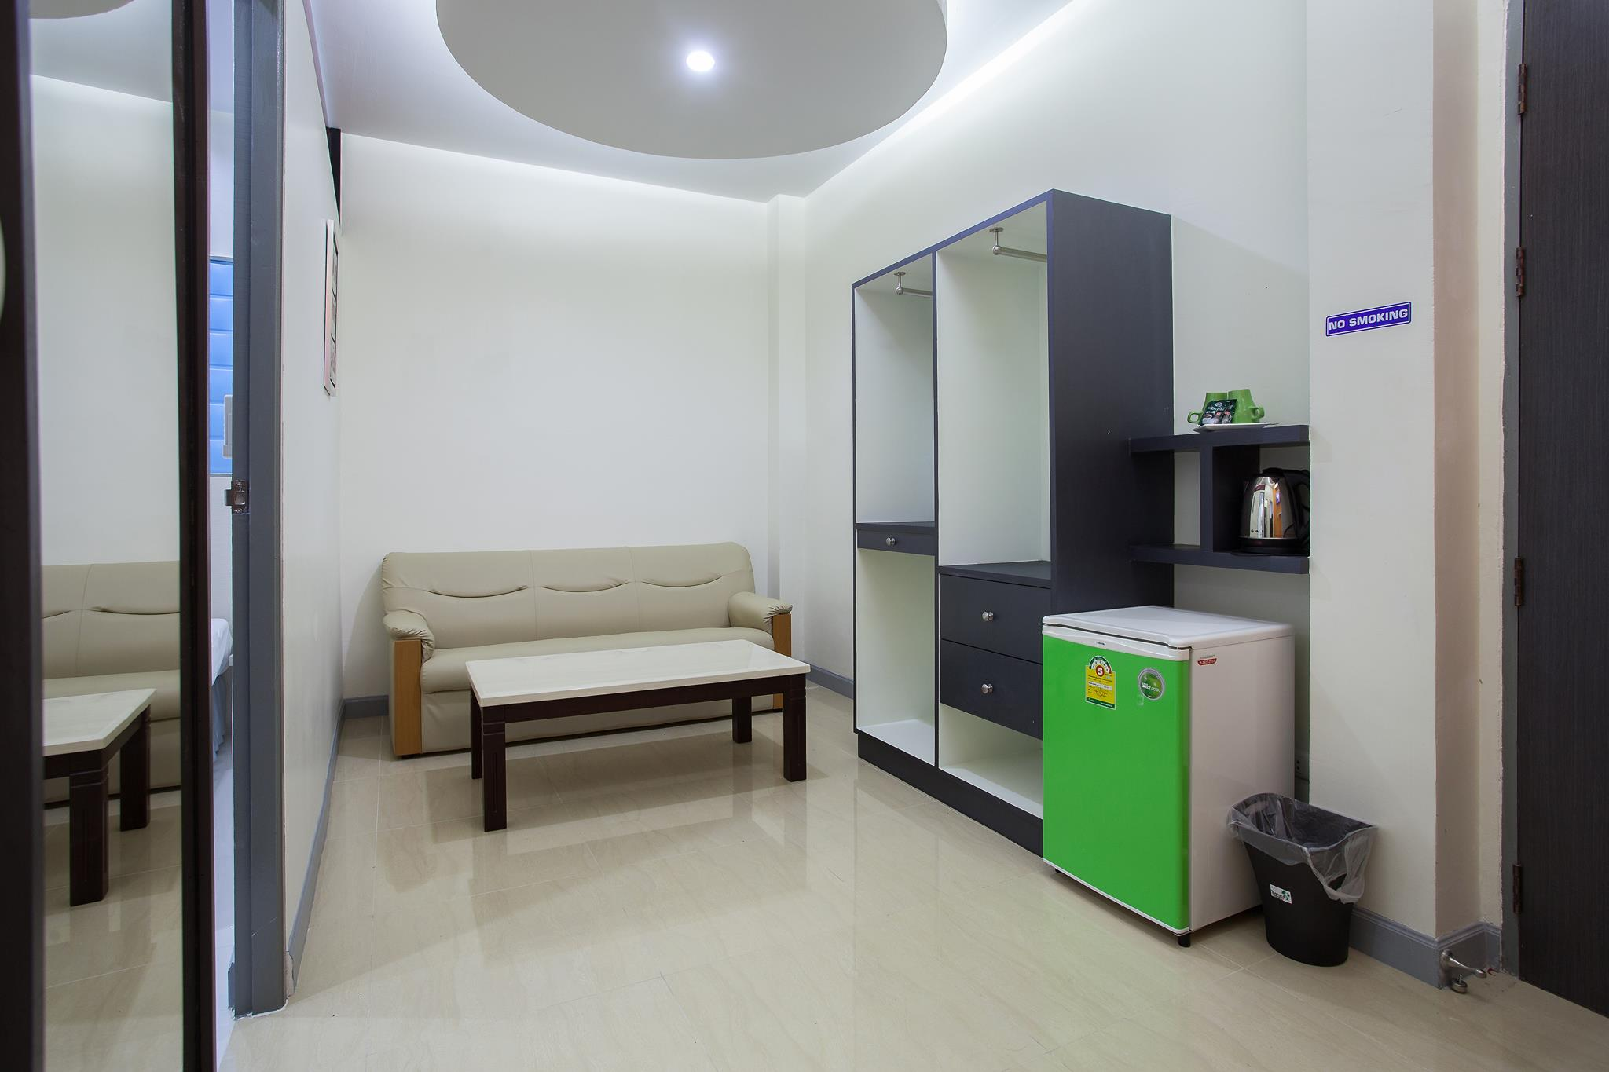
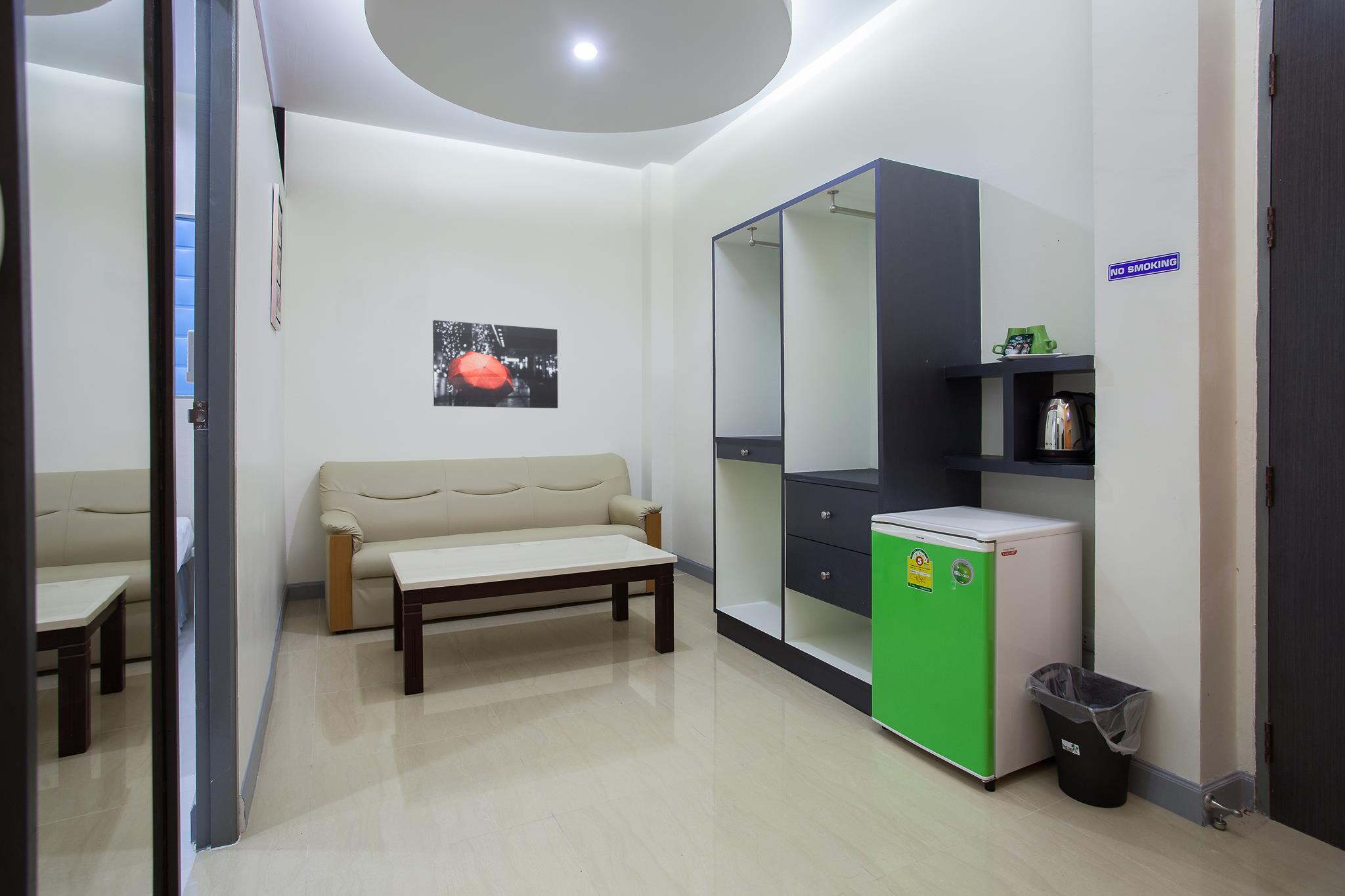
+ wall art [432,320,558,409]
